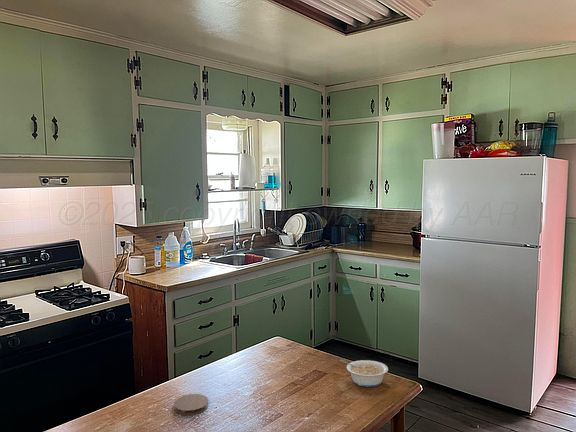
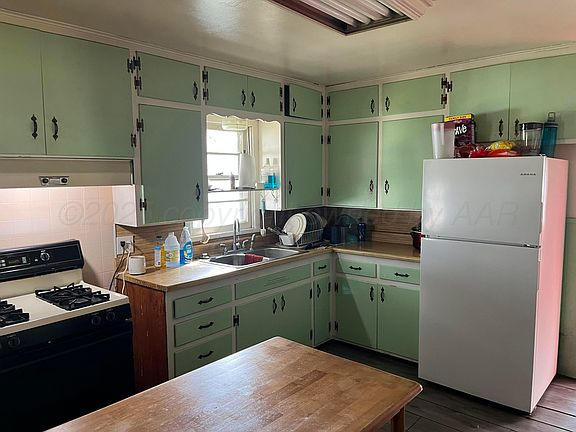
- legume [340,358,389,388]
- coaster [173,393,209,416]
